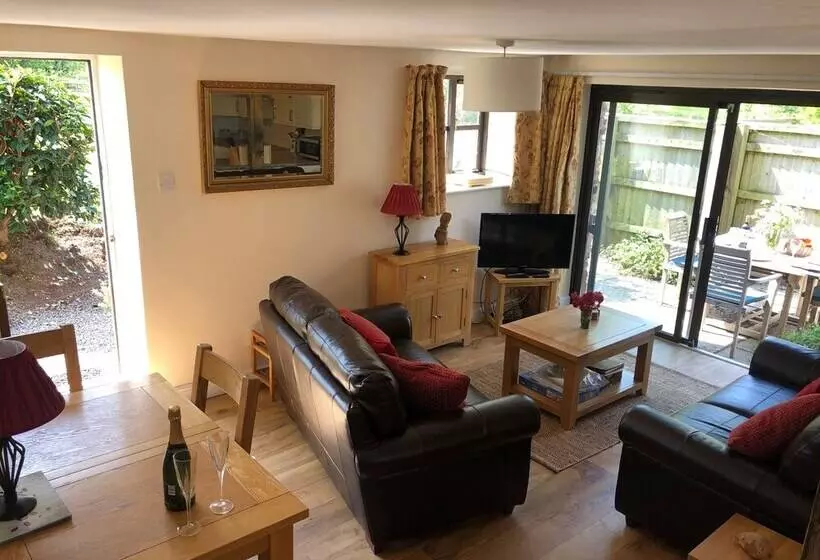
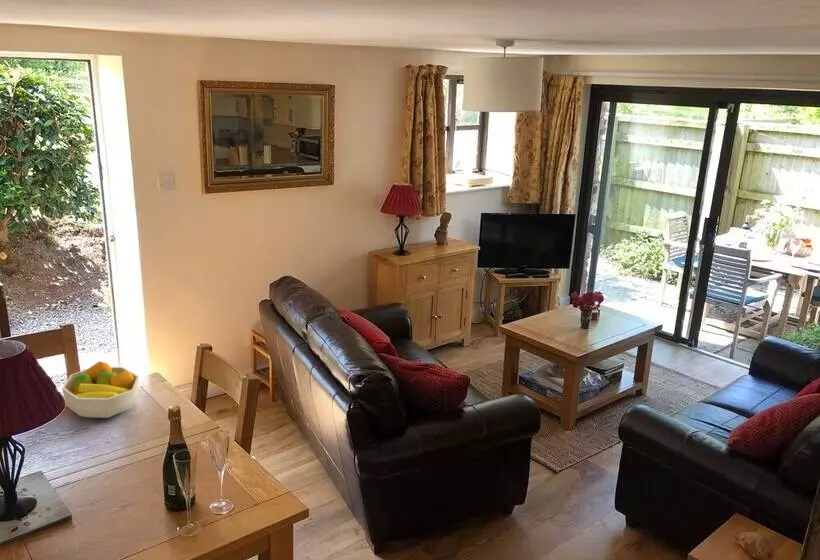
+ fruit bowl [61,360,140,419]
